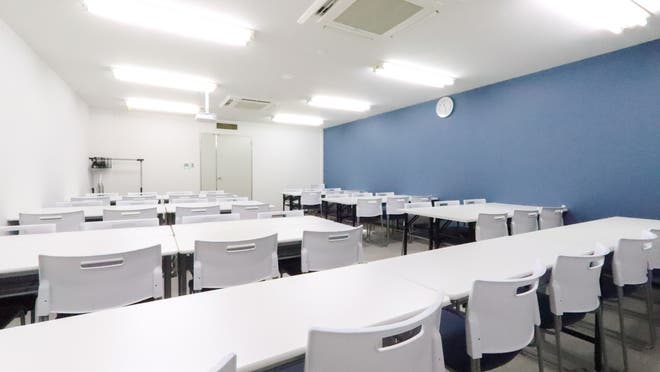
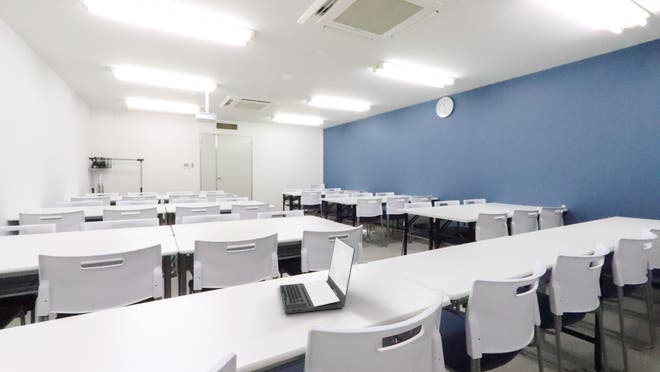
+ laptop [279,236,356,315]
